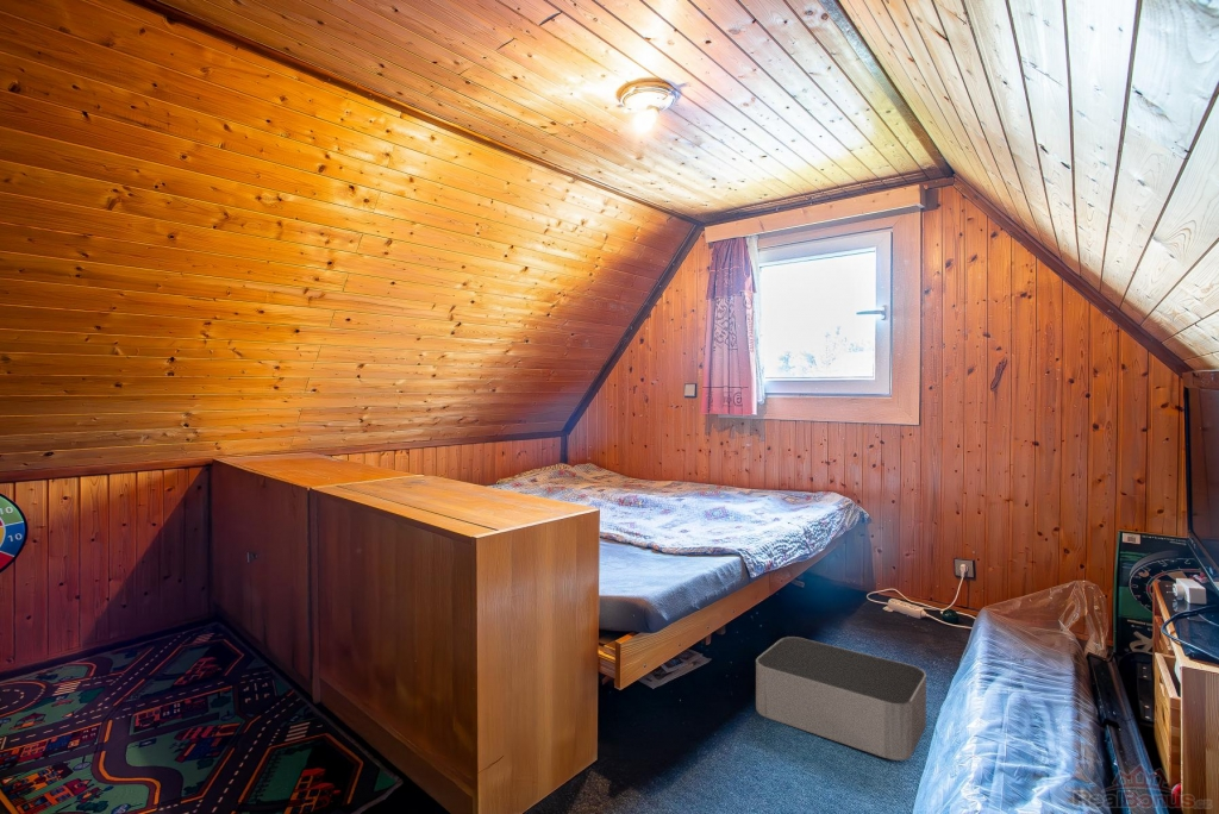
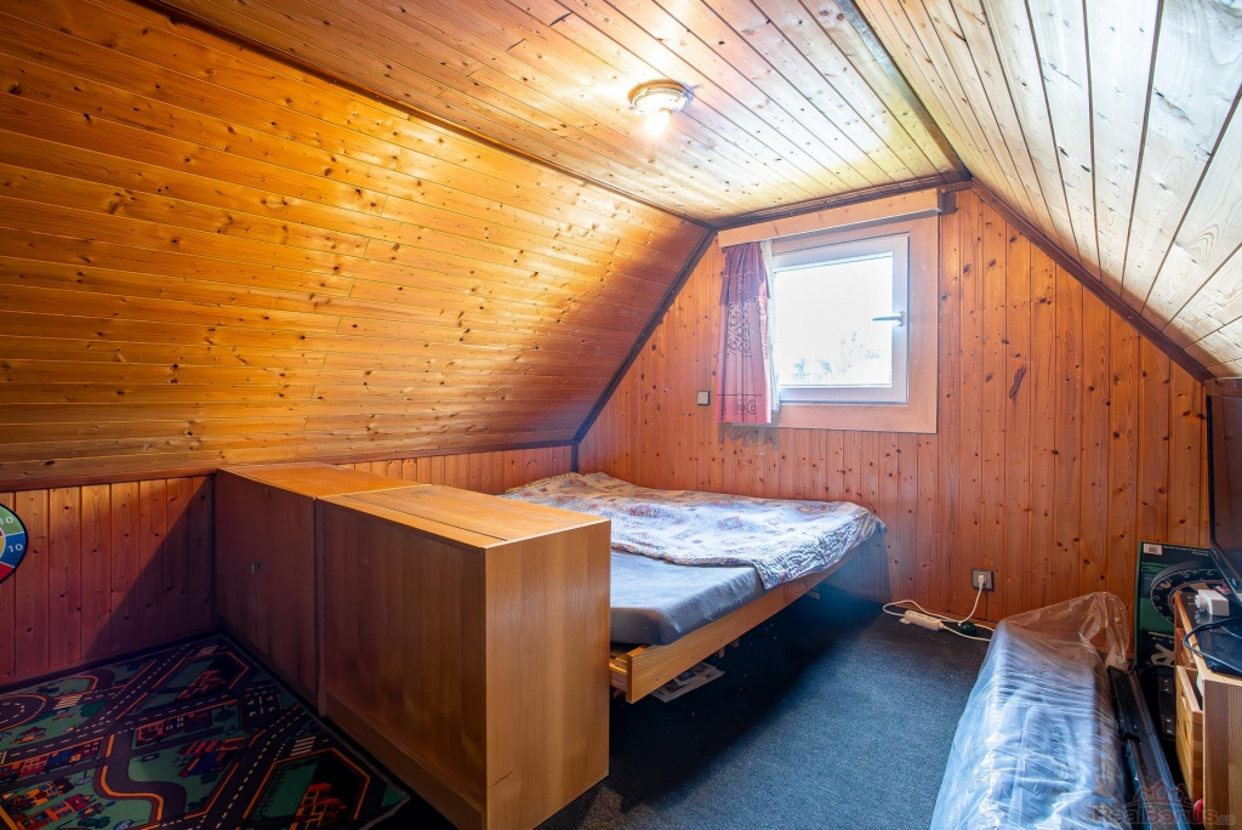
- storage bin [755,635,927,762]
